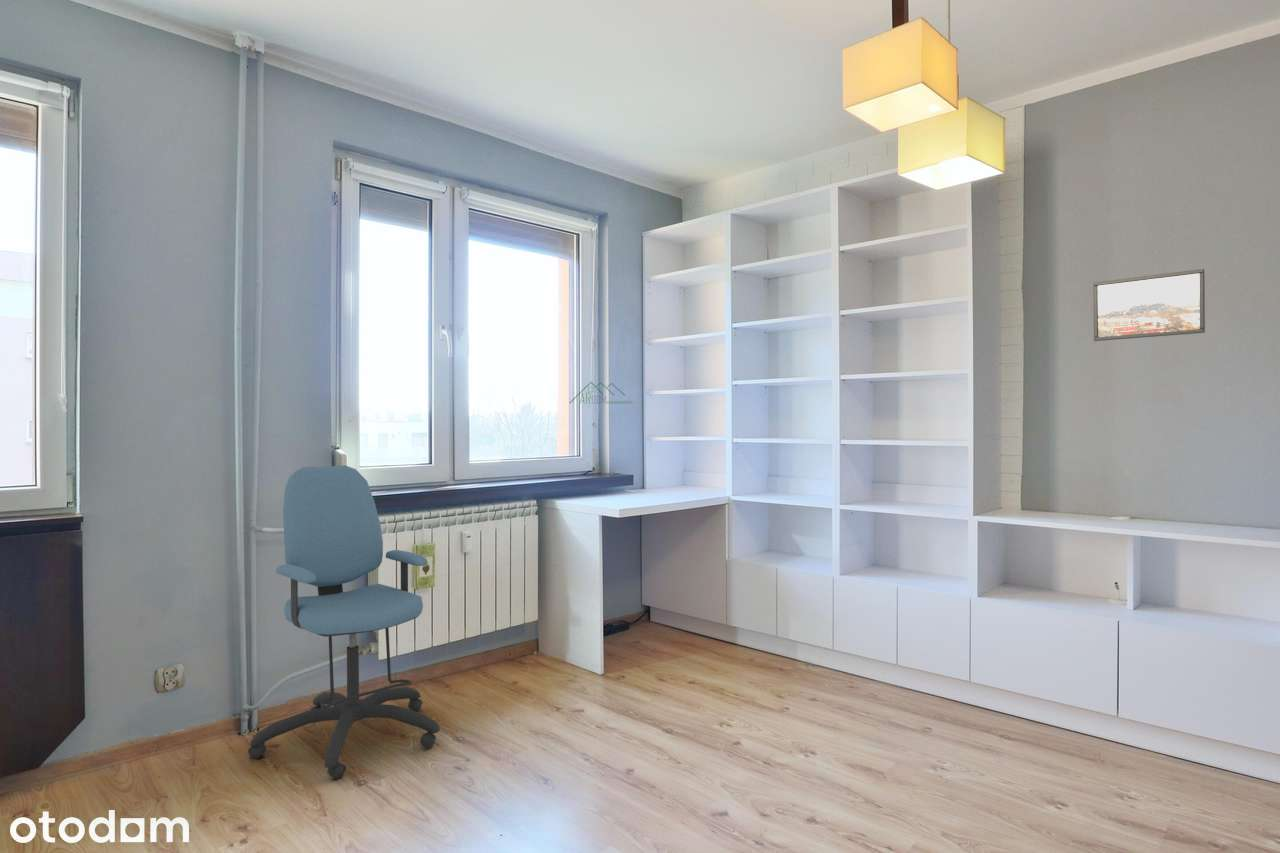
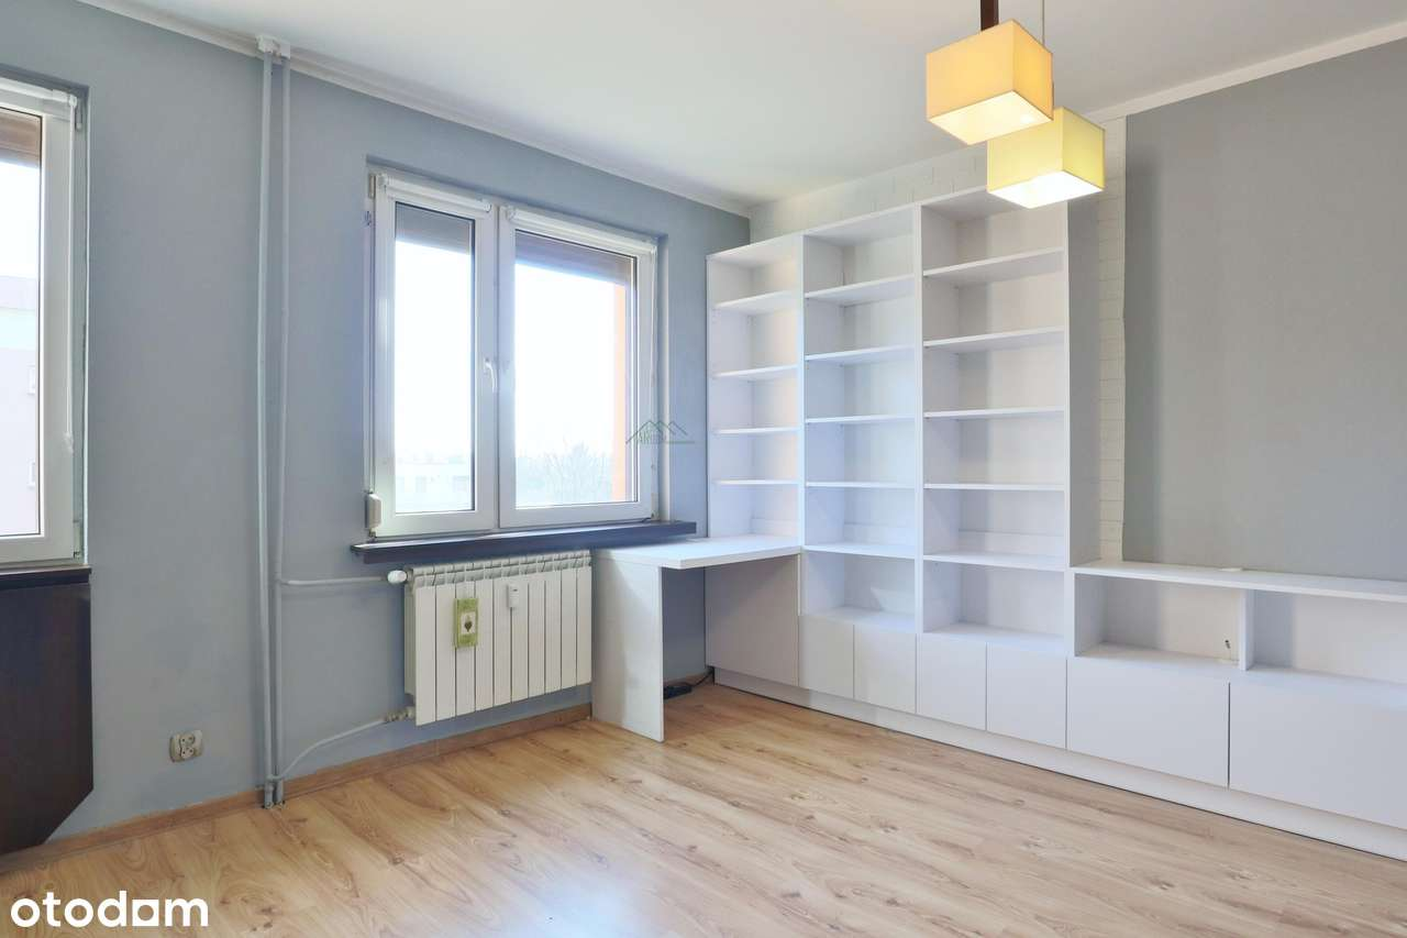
- office chair [247,464,441,780]
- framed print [1093,268,1206,342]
